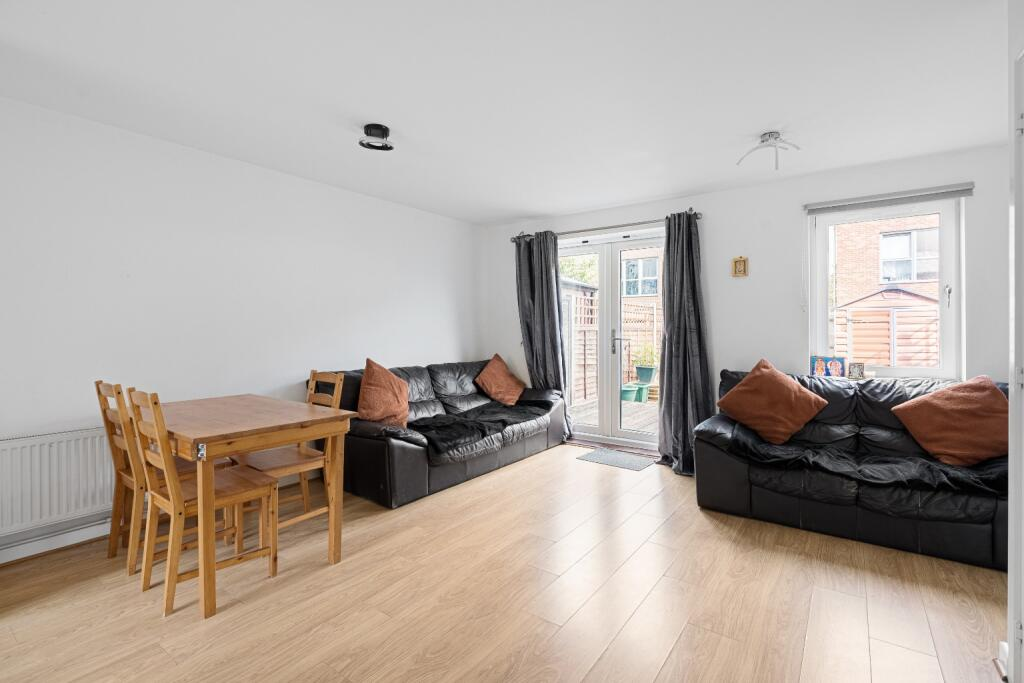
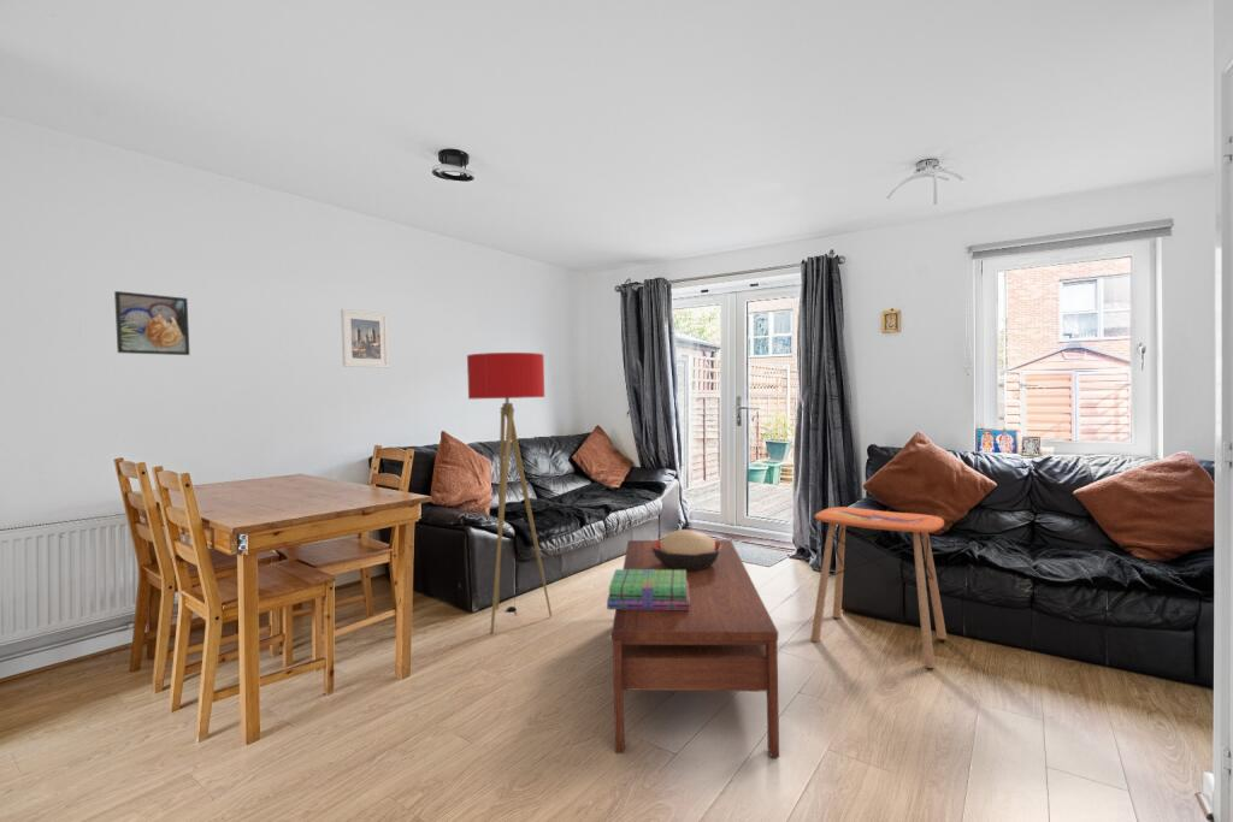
+ side table [809,505,948,669]
+ stack of books [606,568,690,610]
+ floor lamp [466,351,553,634]
+ decorative bowl [651,528,722,572]
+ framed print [113,290,191,356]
+ coffee table [610,539,780,758]
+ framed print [340,308,390,369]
